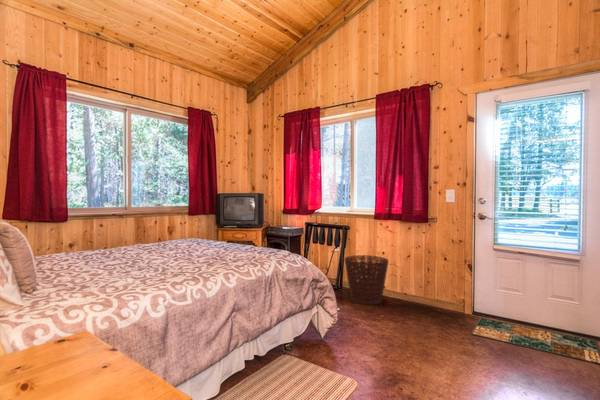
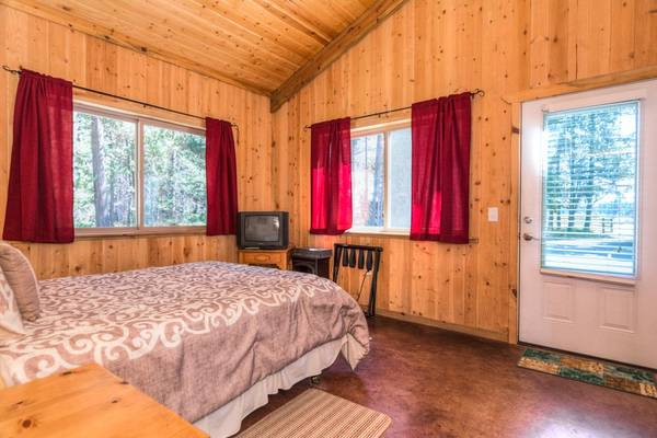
- basket [344,254,390,306]
